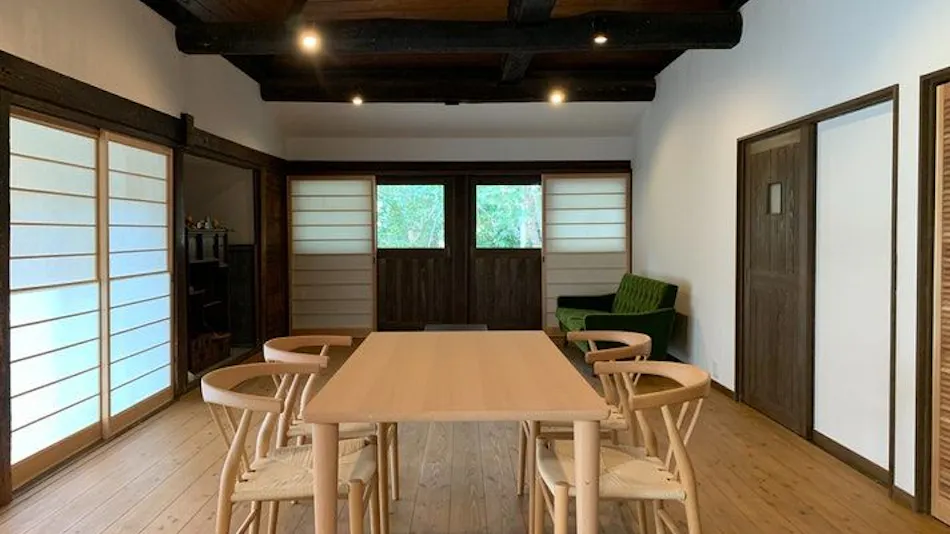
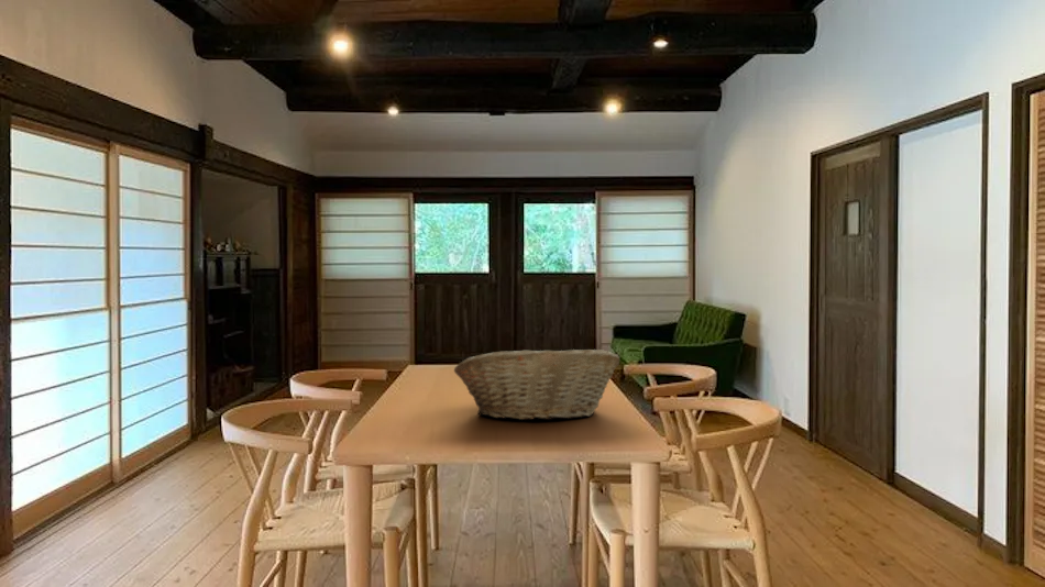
+ fruit basket [453,348,620,421]
